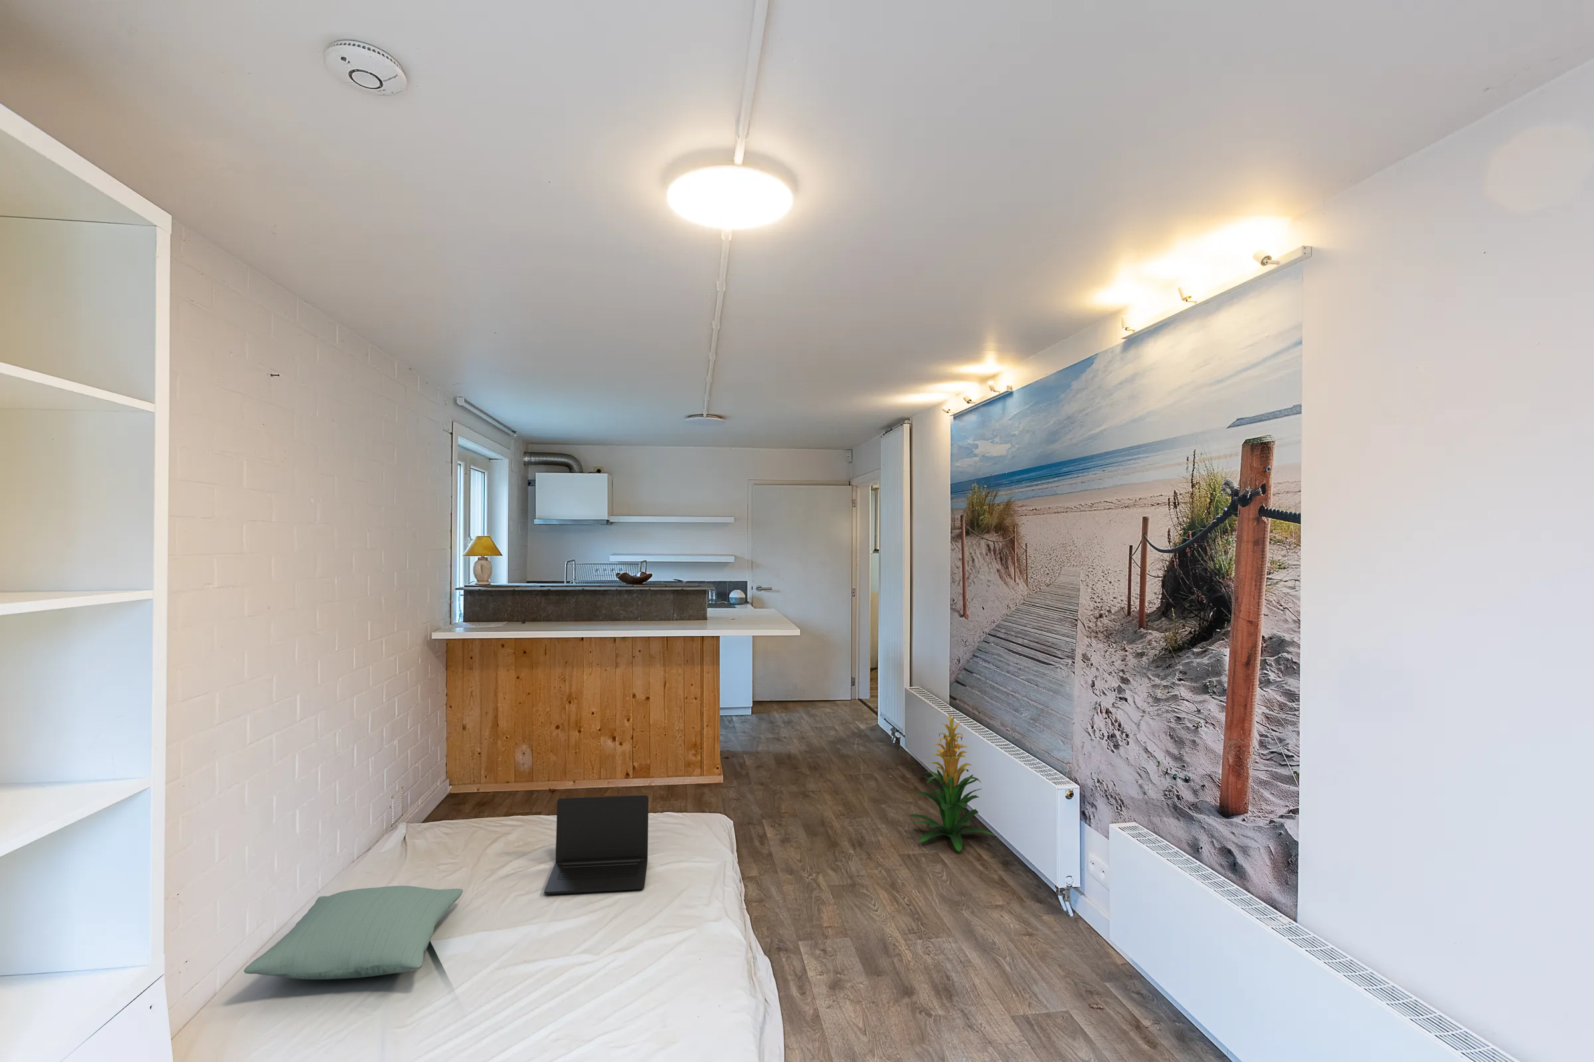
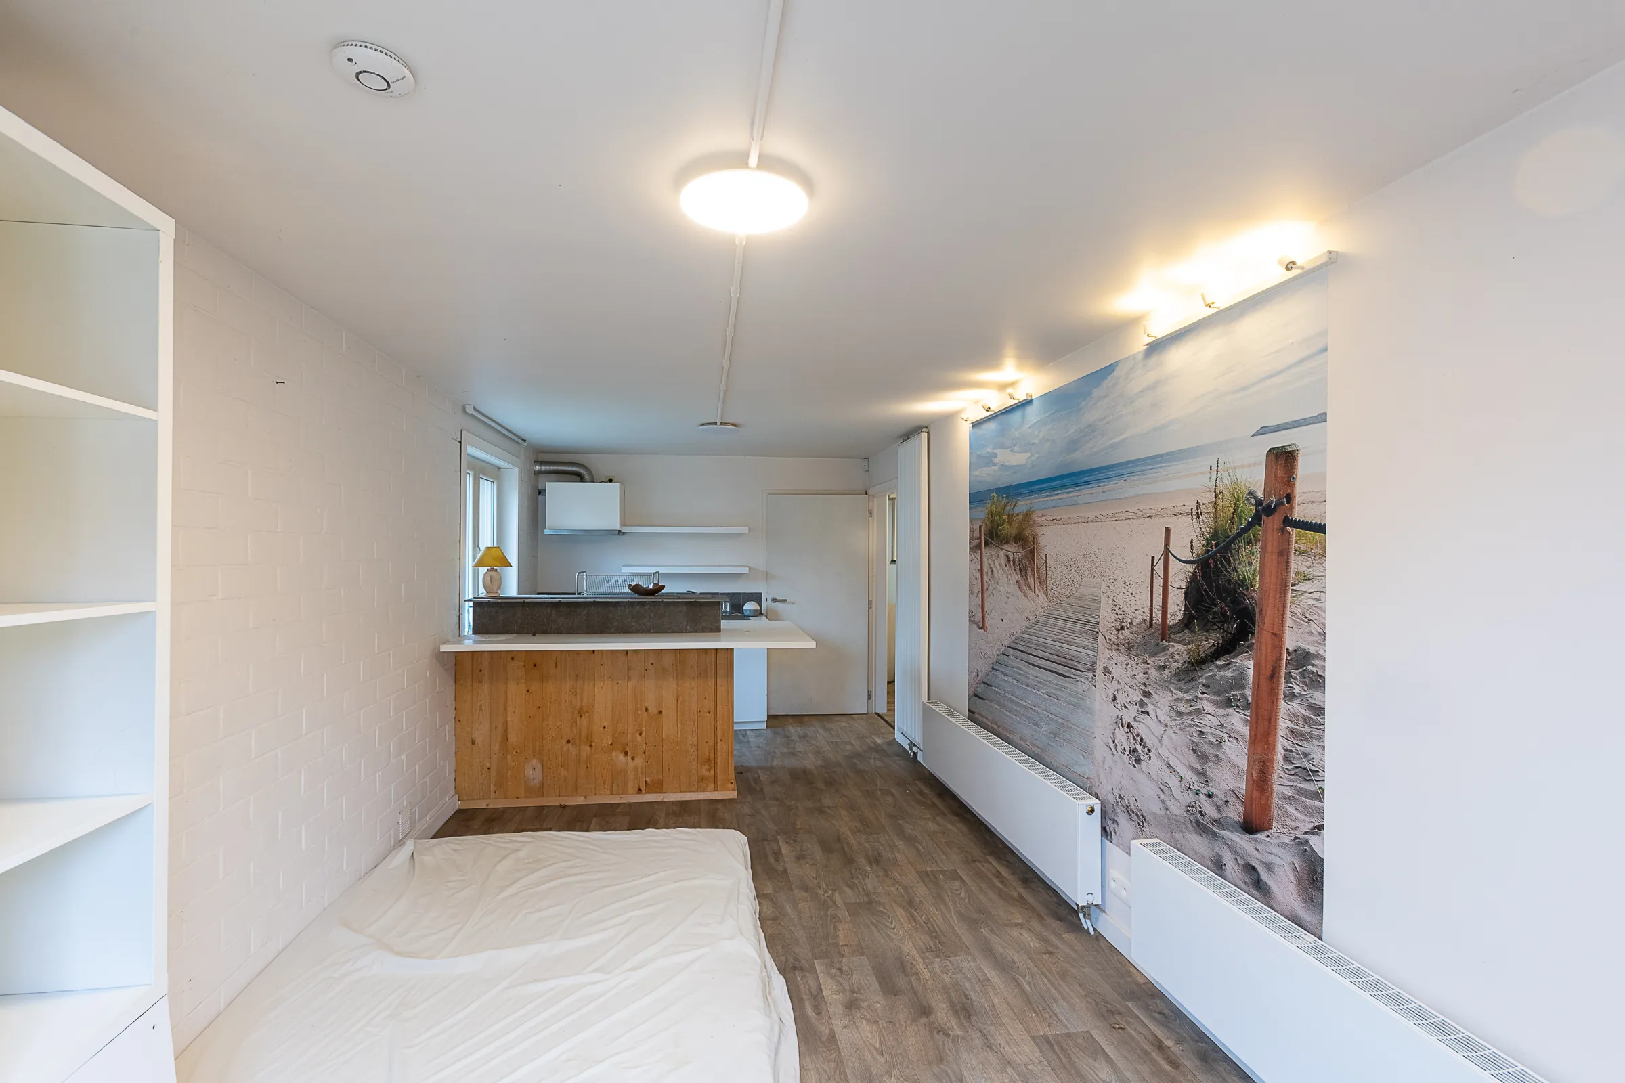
- indoor plant [908,712,995,852]
- pillow [243,884,464,980]
- laptop [544,794,649,895]
